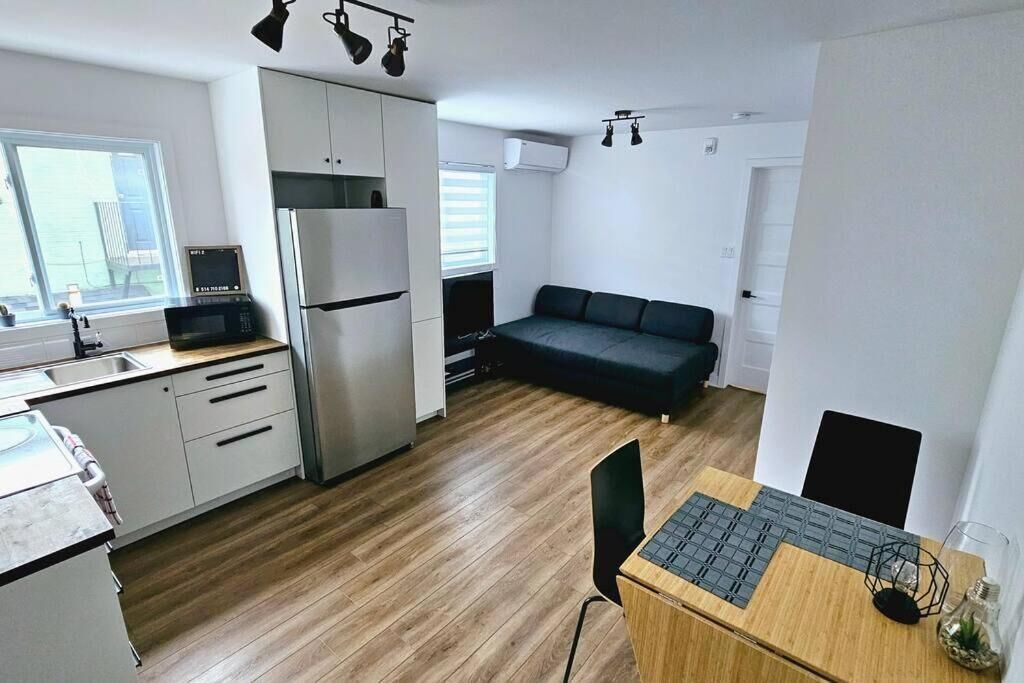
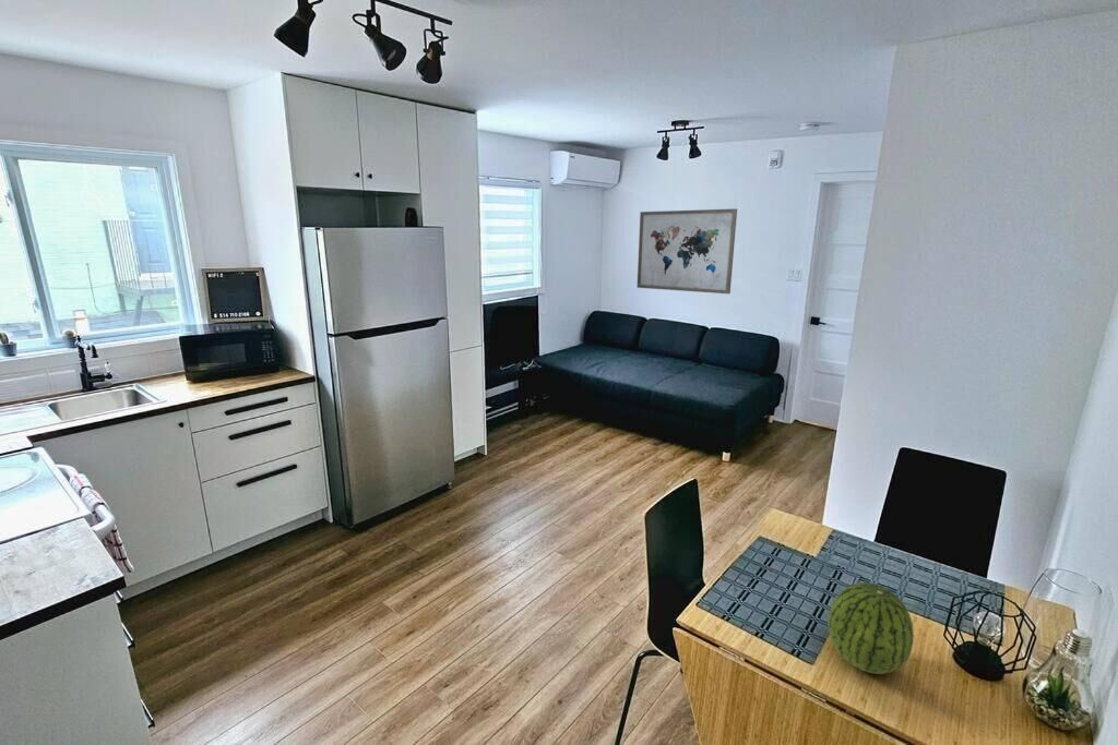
+ wall art [637,207,738,295]
+ fruit [828,581,915,675]
